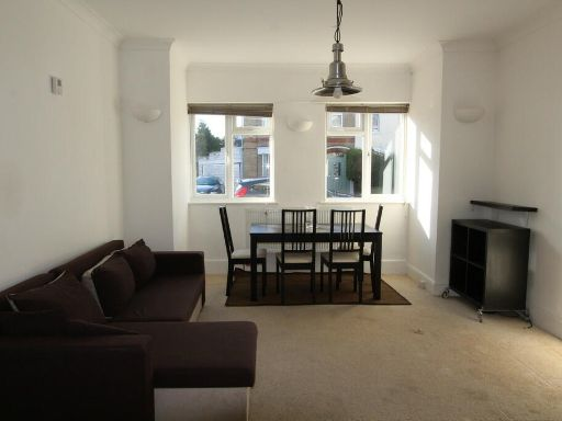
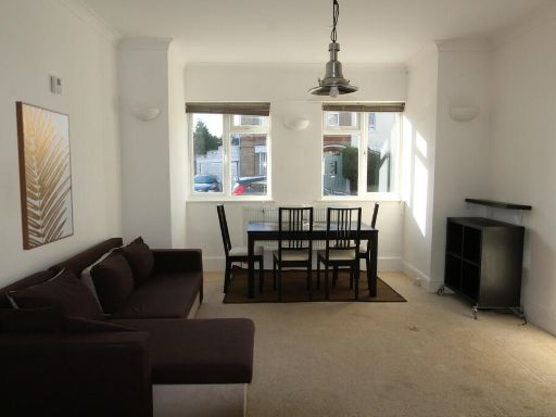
+ wall art [14,100,75,251]
